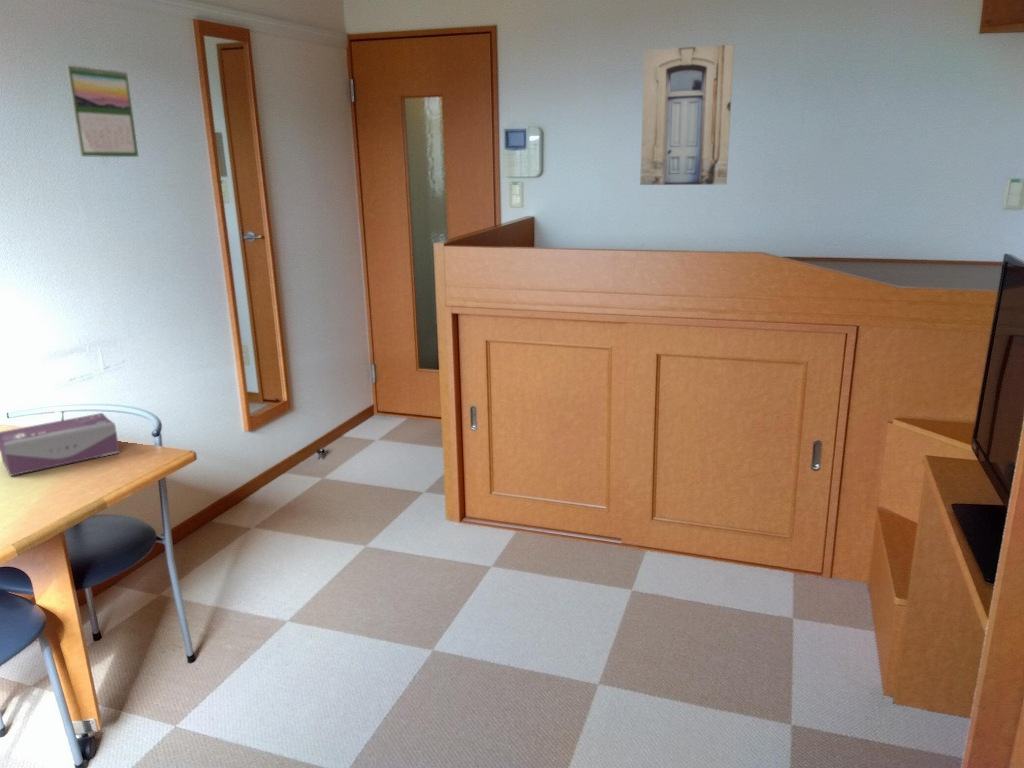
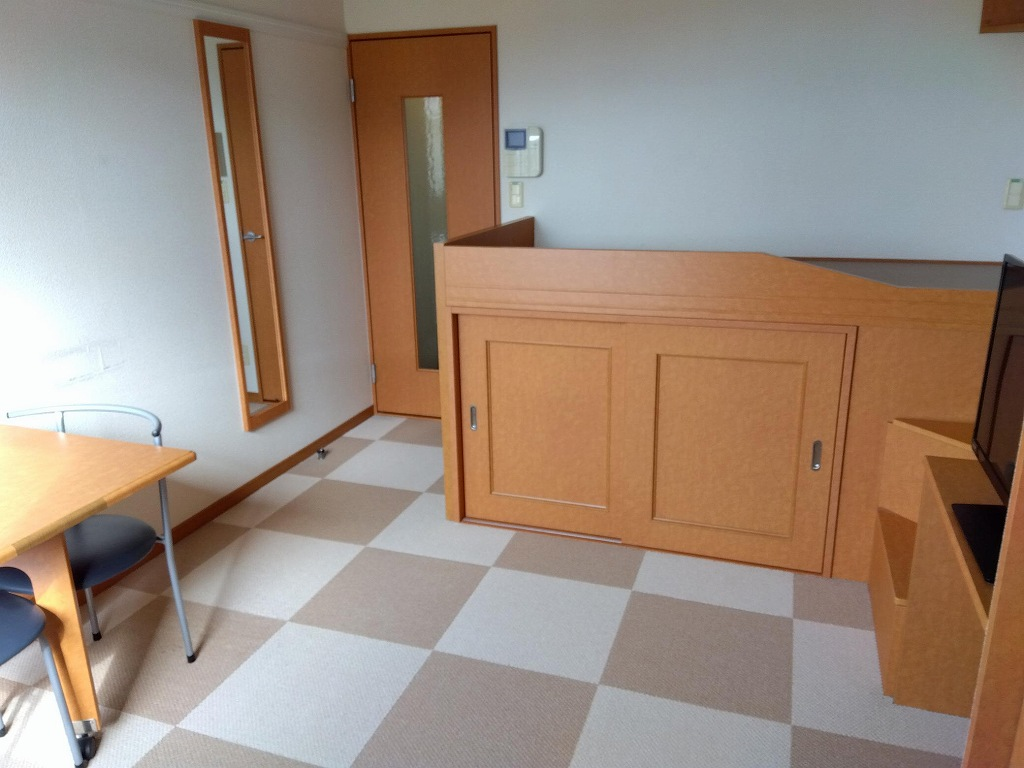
- wall art [639,43,735,186]
- calendar [65,62,139,158]
- tissue box [0,412,121,477]
